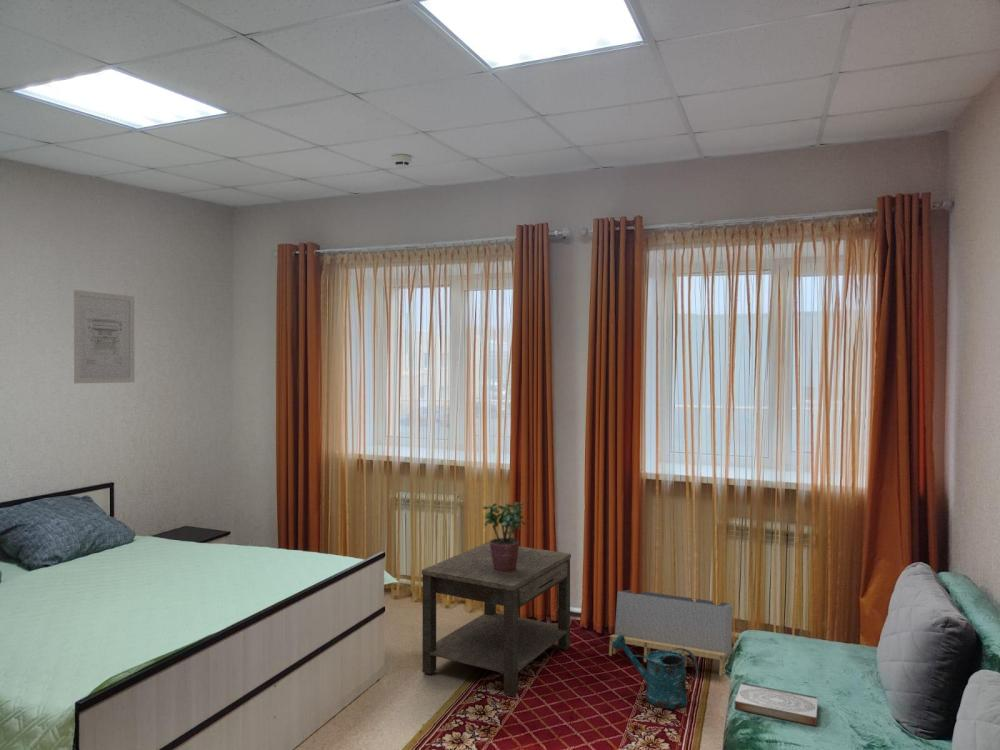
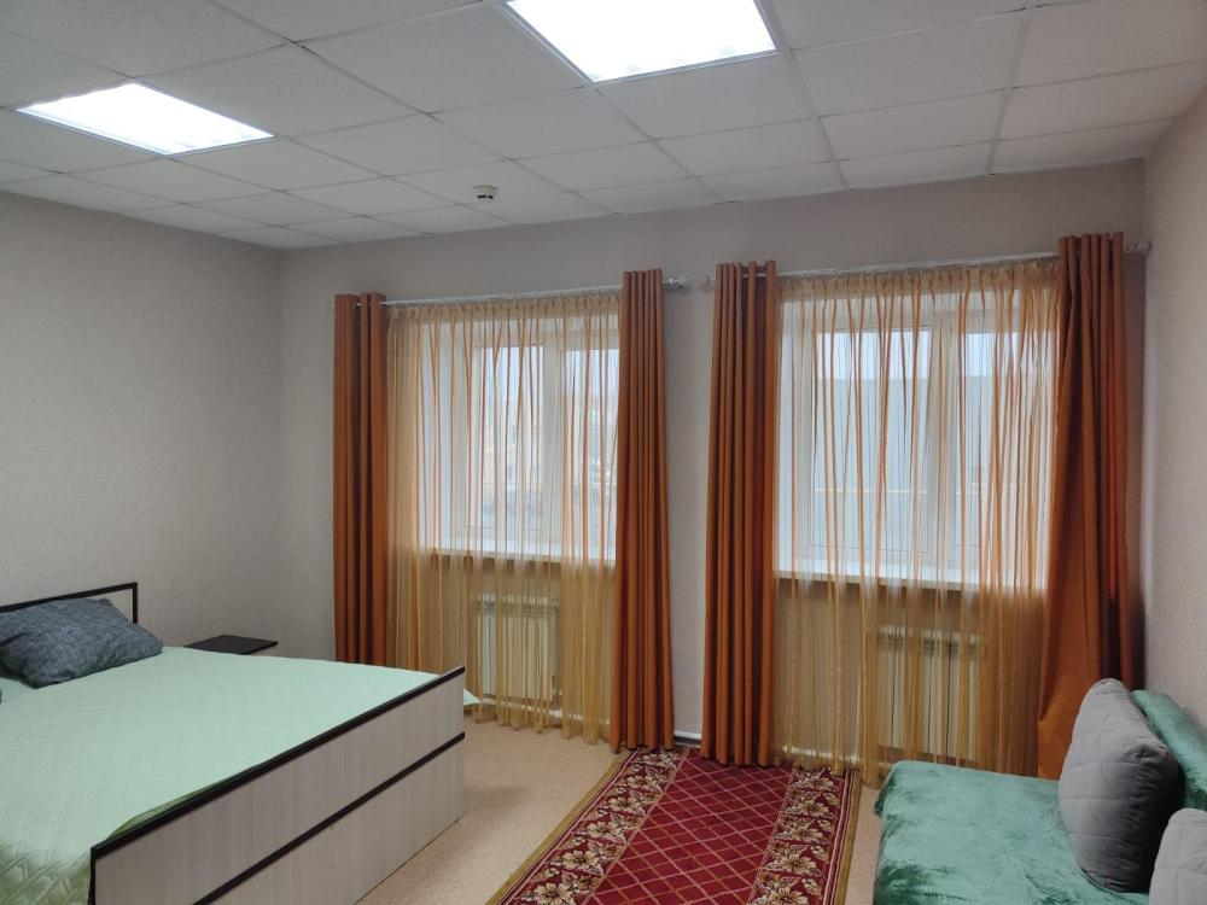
- side table [421,541,572,697]
- storage bin [608,589,734,677]
- wall art [73,289,135,384]
- potted plant [482,501,526,573]
- book [734,682,819,727]
- watering can [612,634,699,710]
